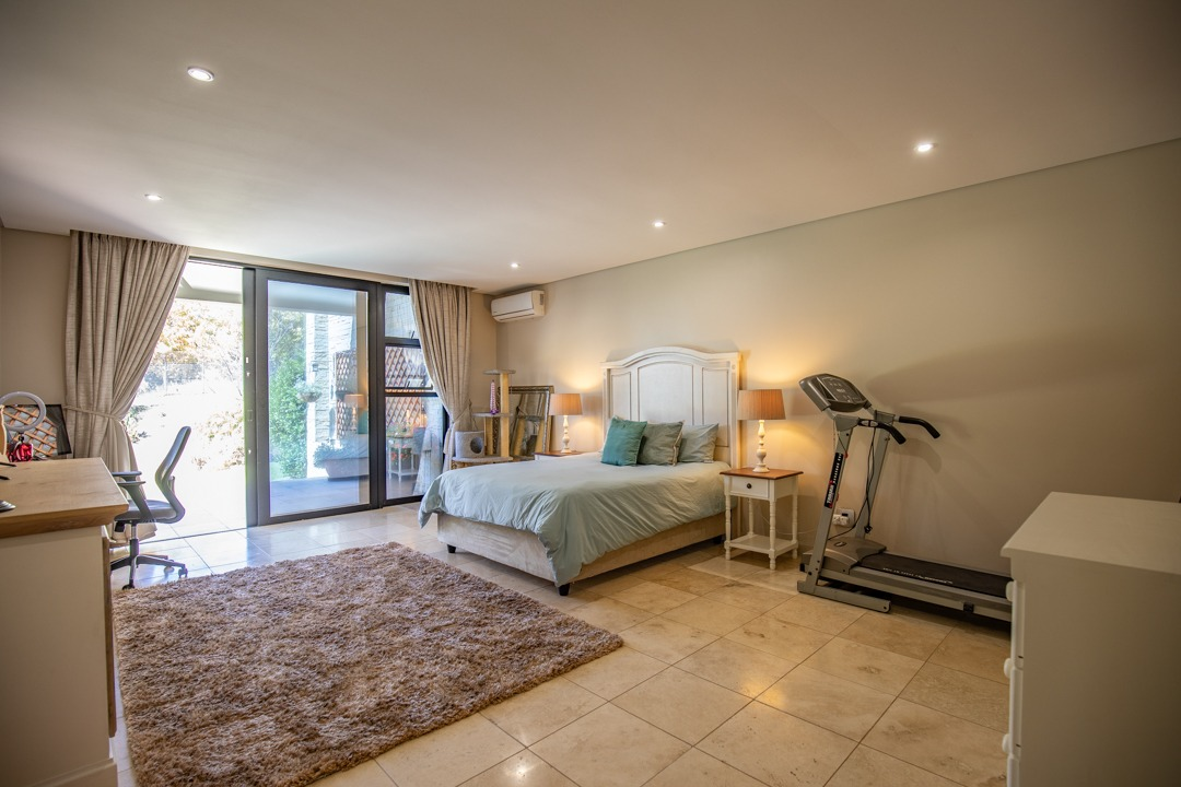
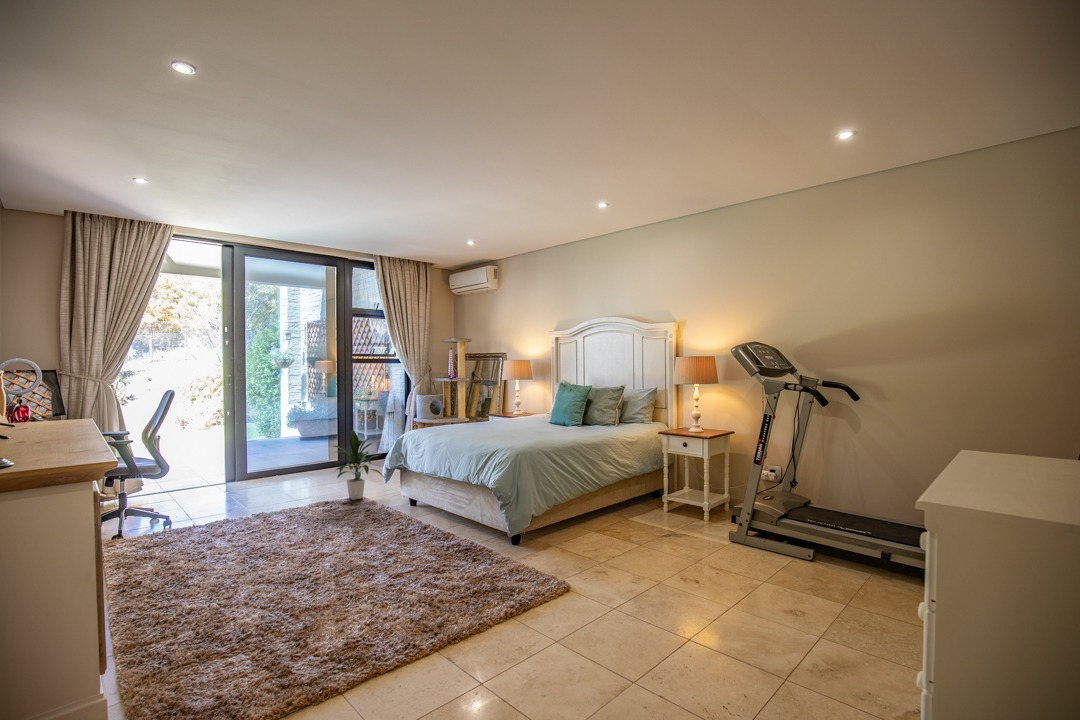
+ indoor plant [331,428,384,501]
